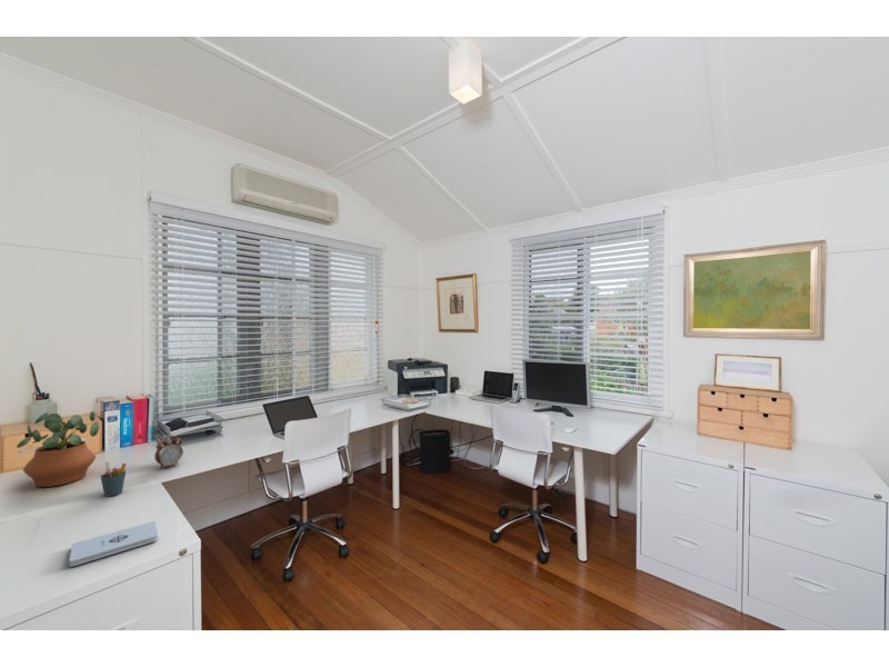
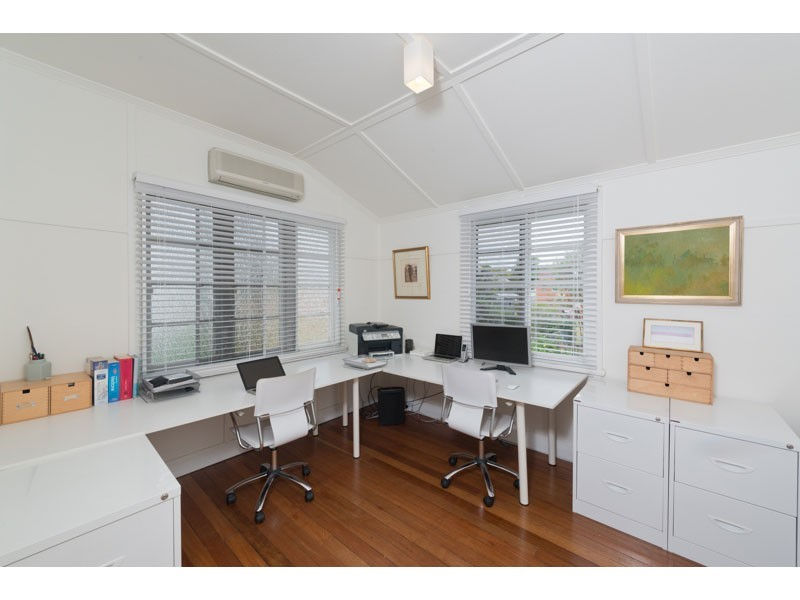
- notepad [68,520,159,567]
- pen holder [100,461,128,497]
- alarm clock [153,435,184,470]
- potted plant [16,410,100,488]
